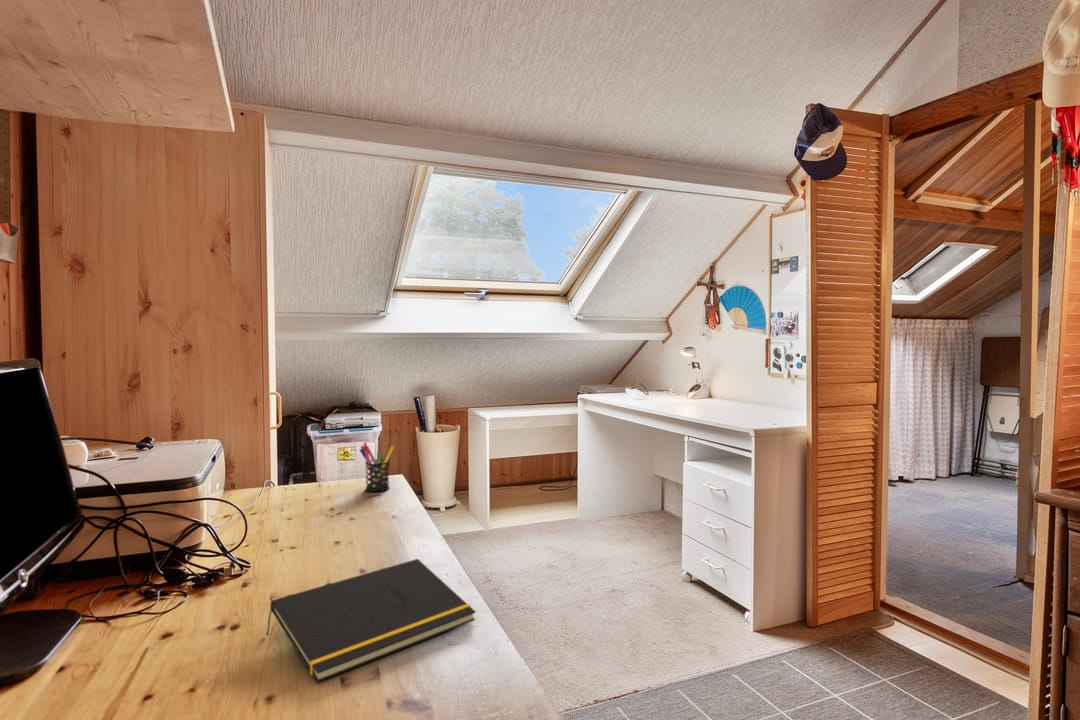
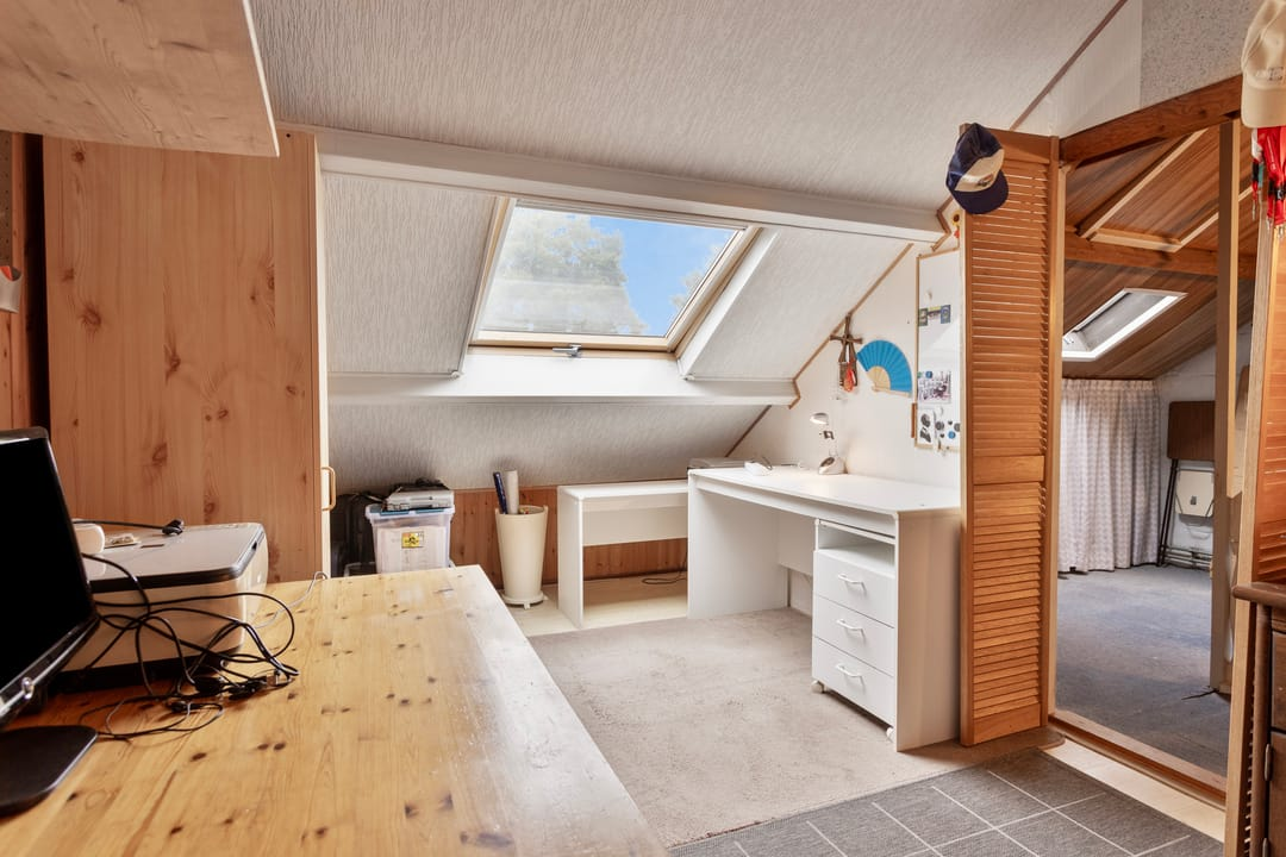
- pen holder [358,442,395,492]
- notepad [265,558,477,683]
